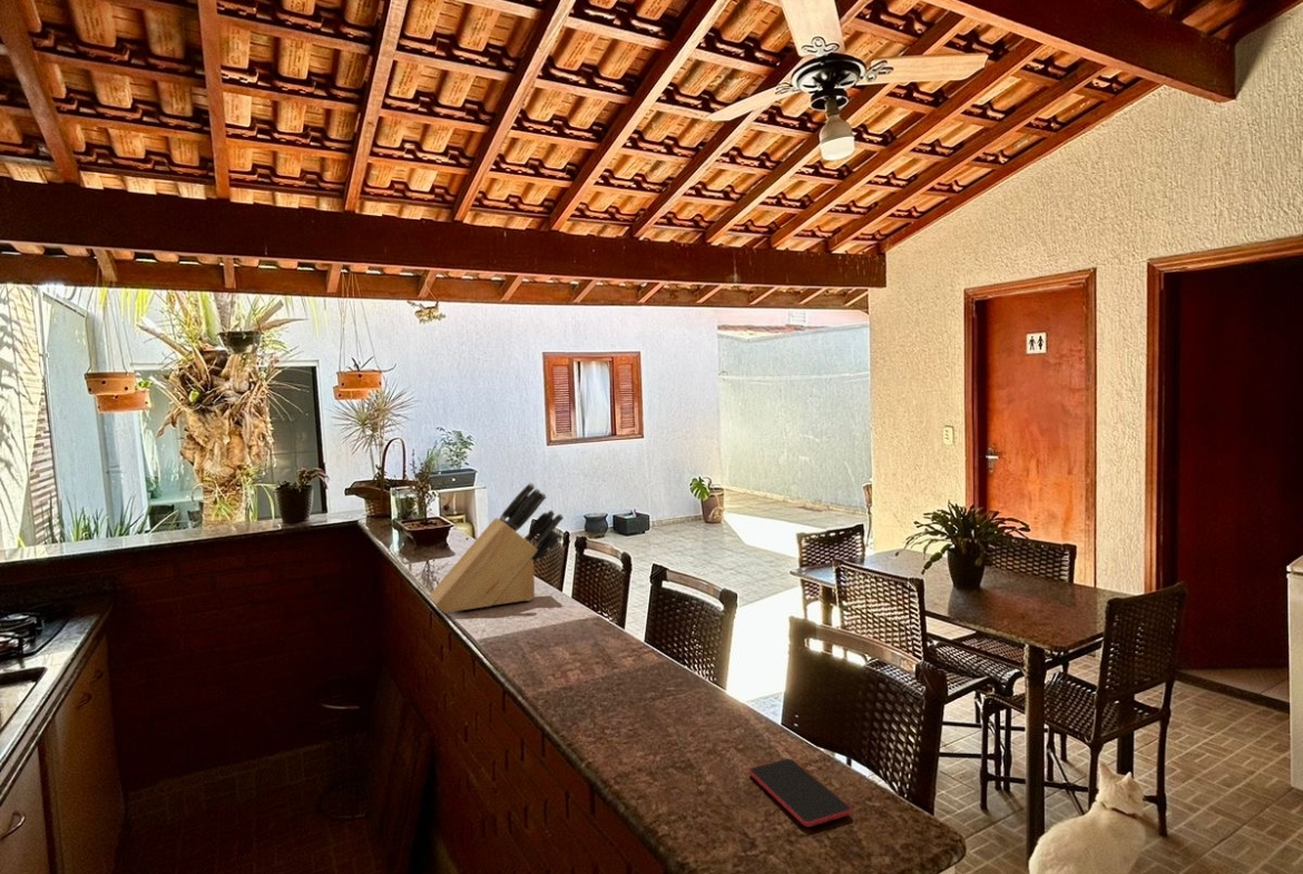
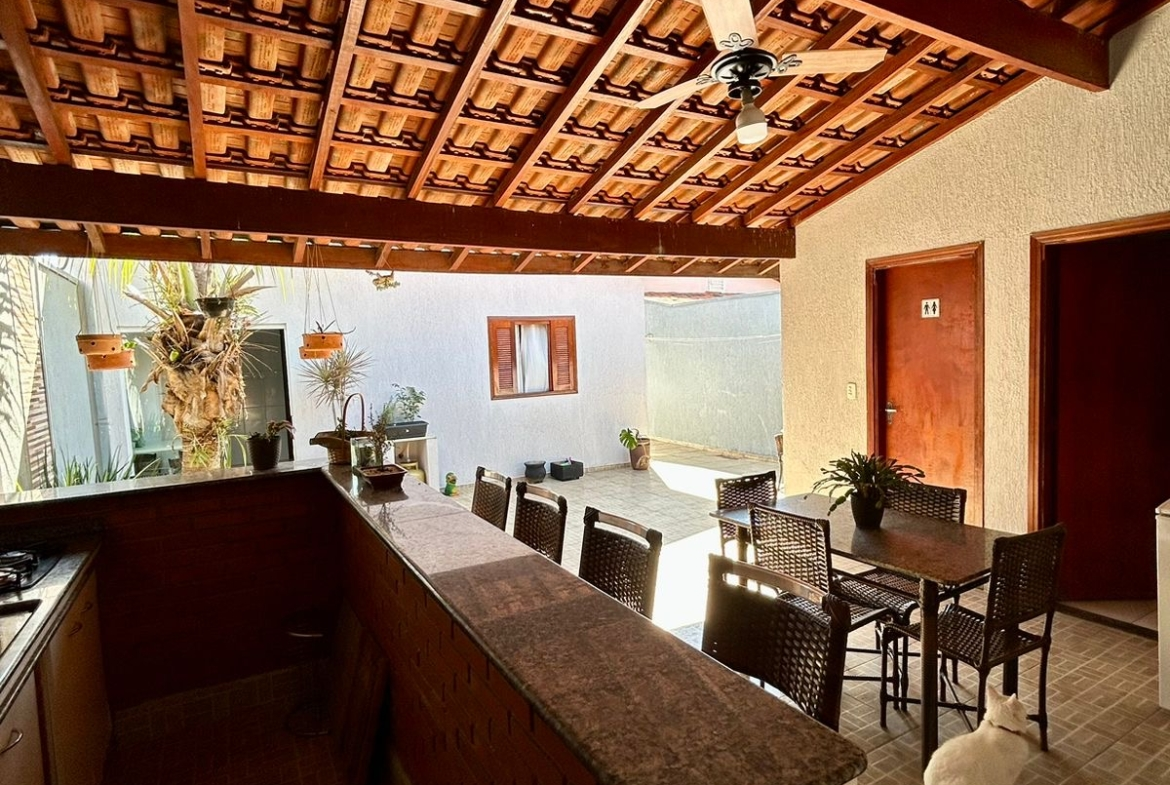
- knife block [429,482,565,613]
- smartphone [748,757,853,828]
